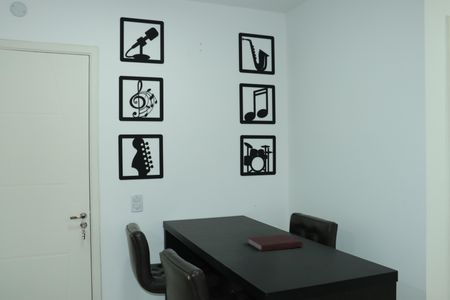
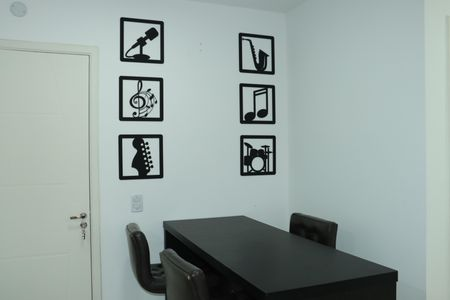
- notebook [247,233,303,252]
